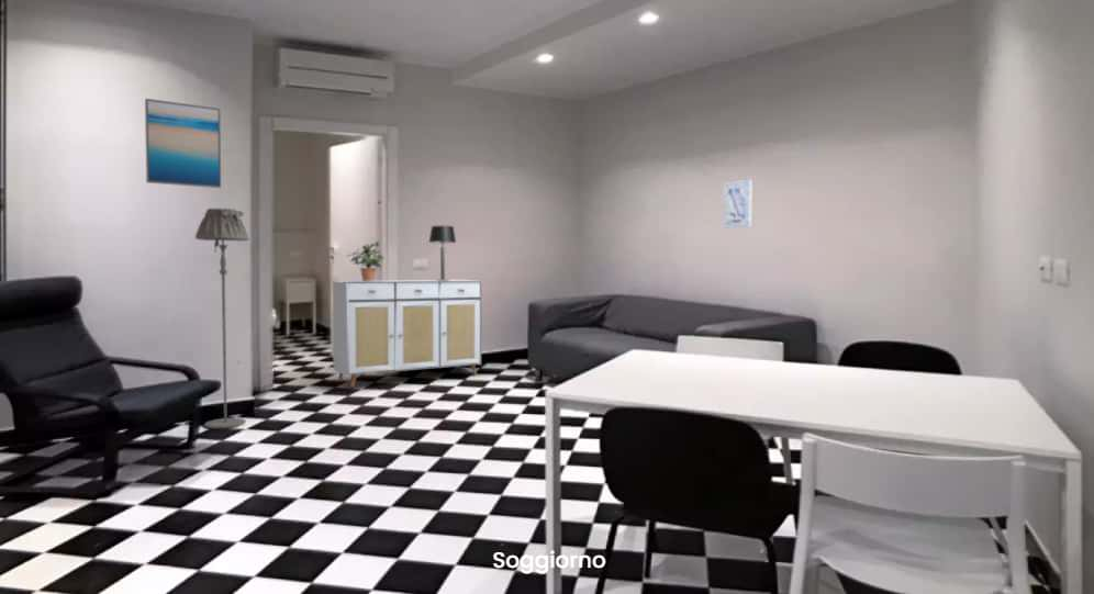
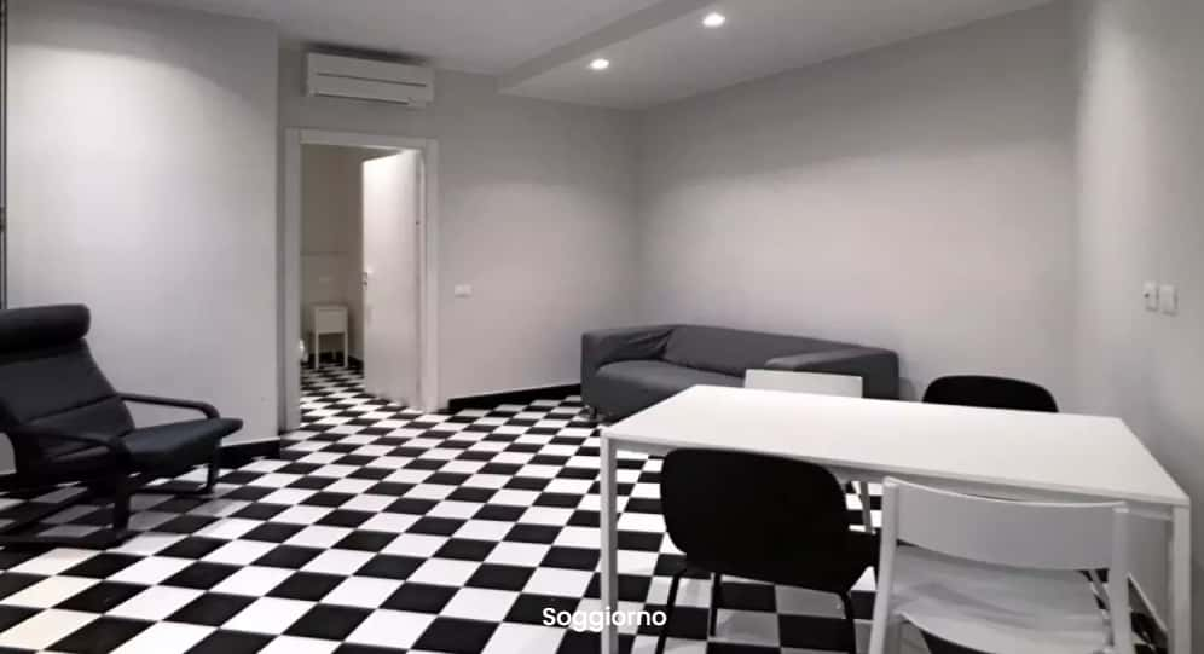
- sideboard [332,279,482,389]
- potted plant [345,240,386,281]
- floor lamp [194,208,250,429]
- wall art [144,98,222,189]
- table lamp [427,225,457,280]
- wall art [723,179,753,229]
